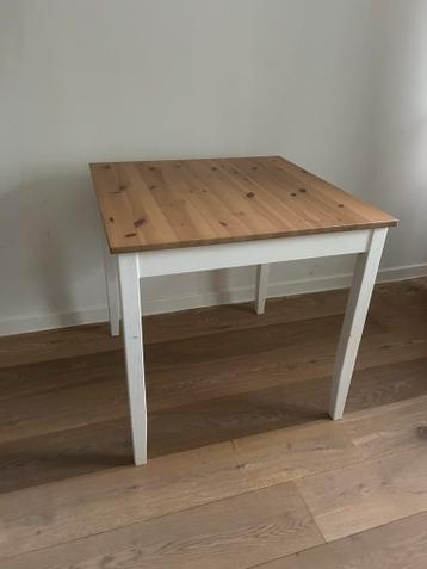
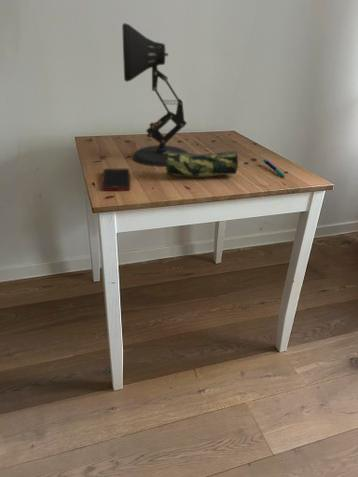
+ pen [262,158,286,179]
+ desk lamp [121,22,189,168]
+ pencil case [163,150,239,178]
+ cell phone [101,168,131,192]
